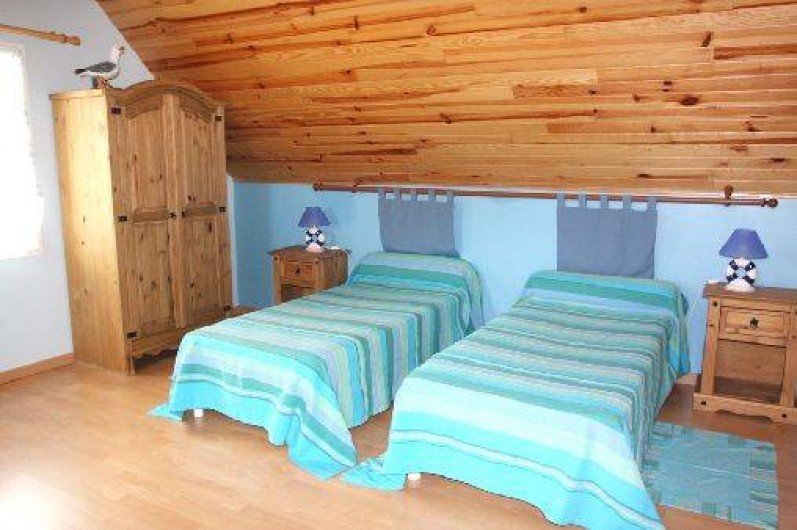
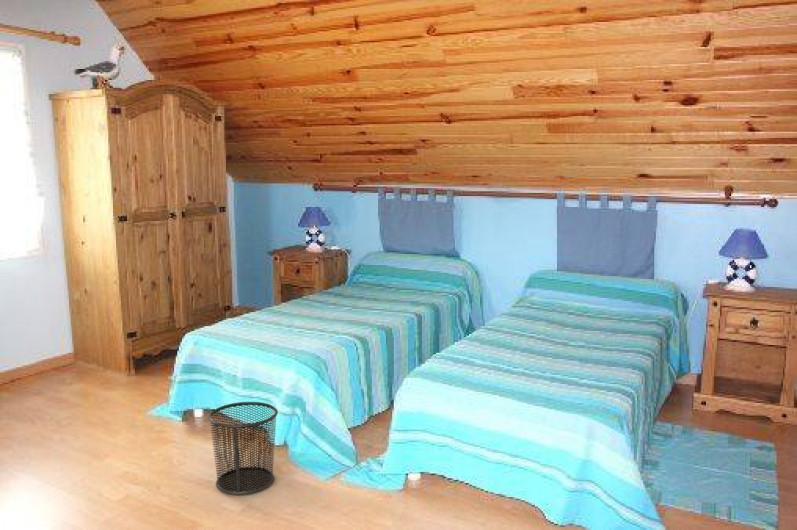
+ waste bin [207,401,279,496]
